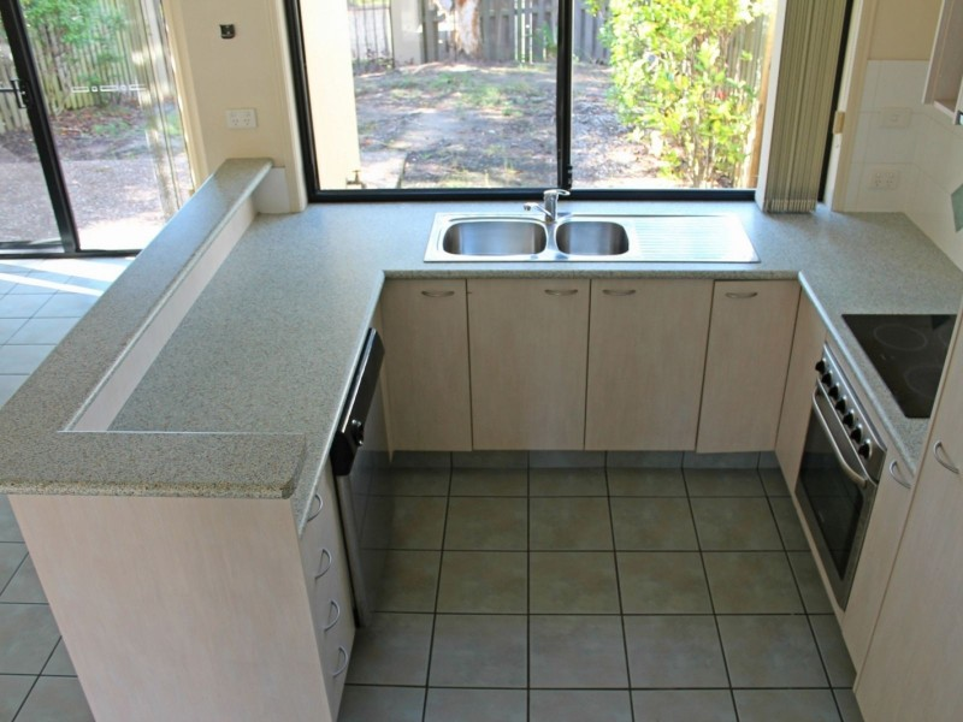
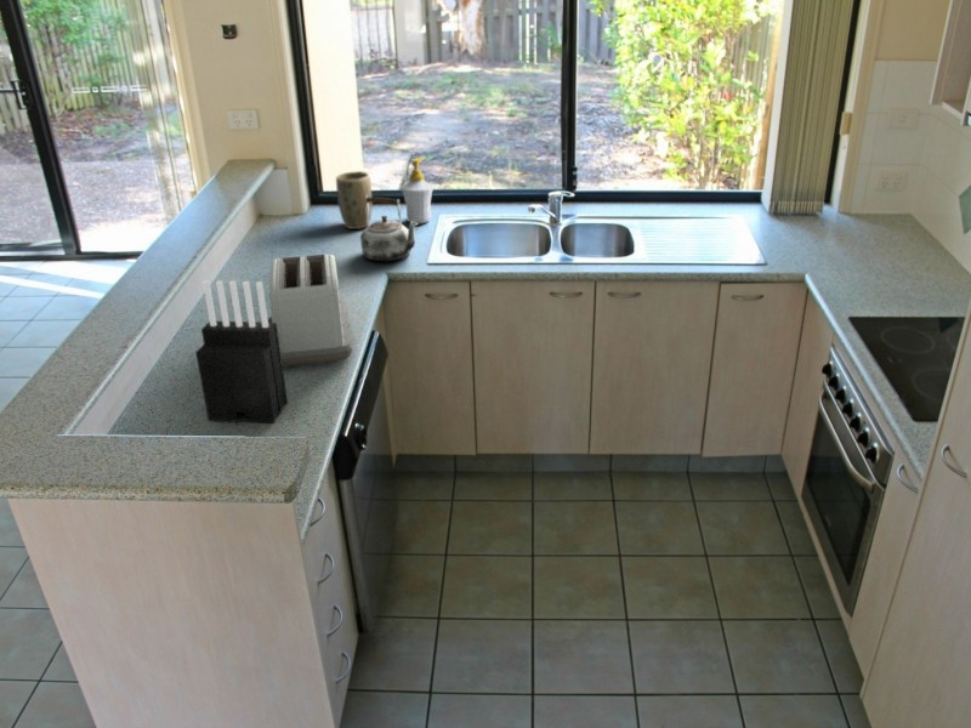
+ kettle [359,195,419,262]
+ soap bottle [399,155,435,224]
+ plant pot [335,170,374,231]
+ toaster [268,254,353,368]
+ knife block [194,279,289,427]
